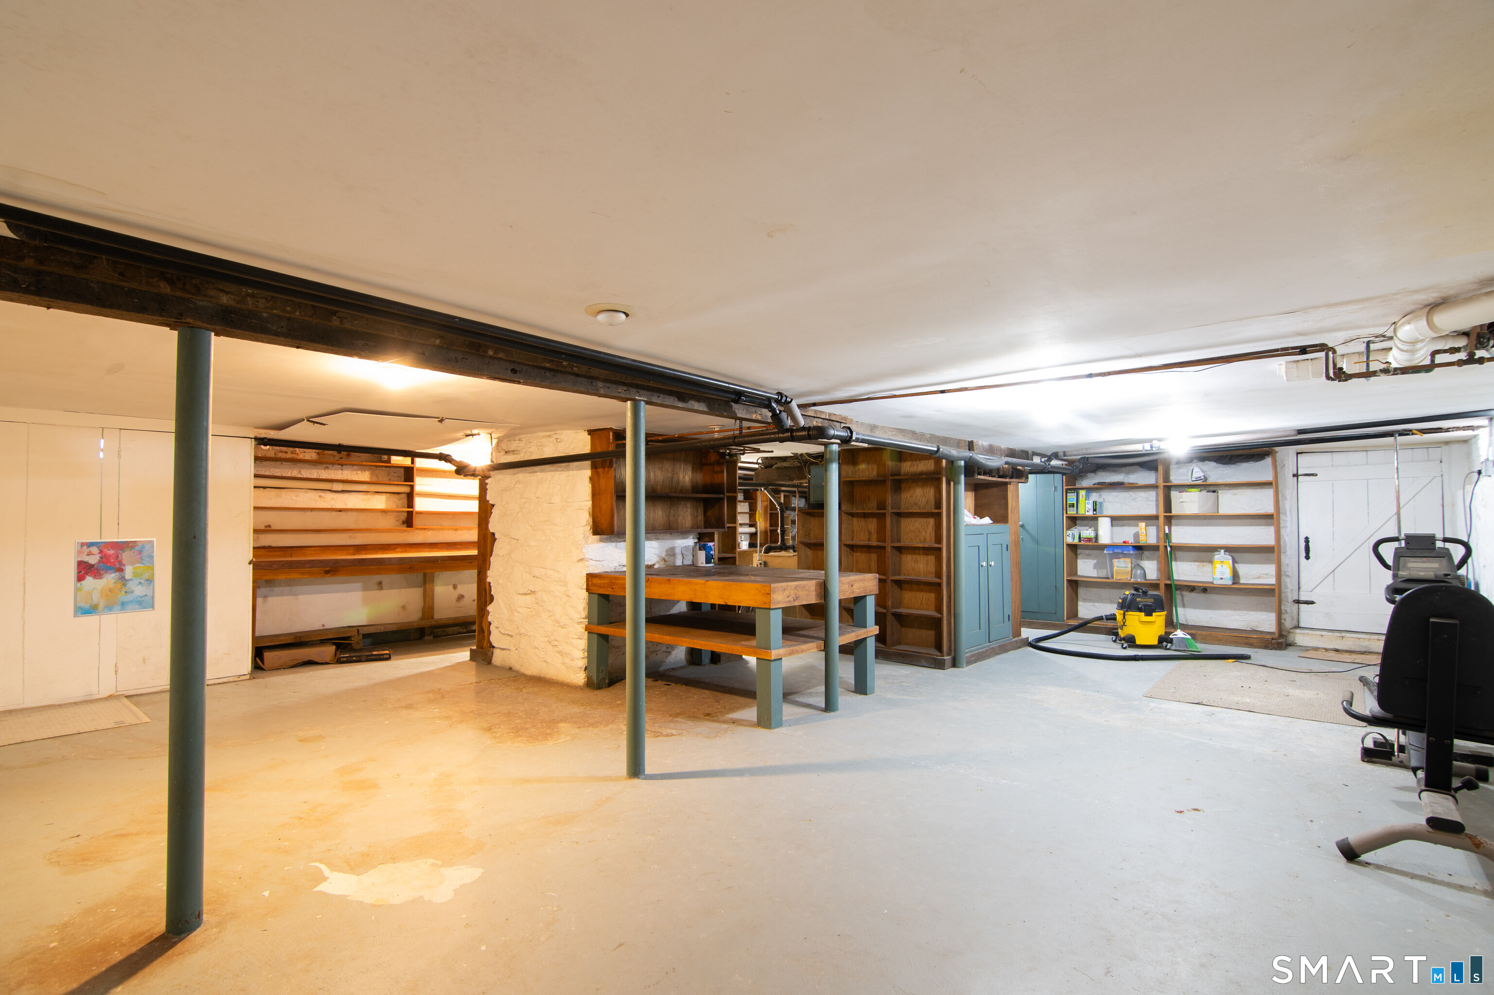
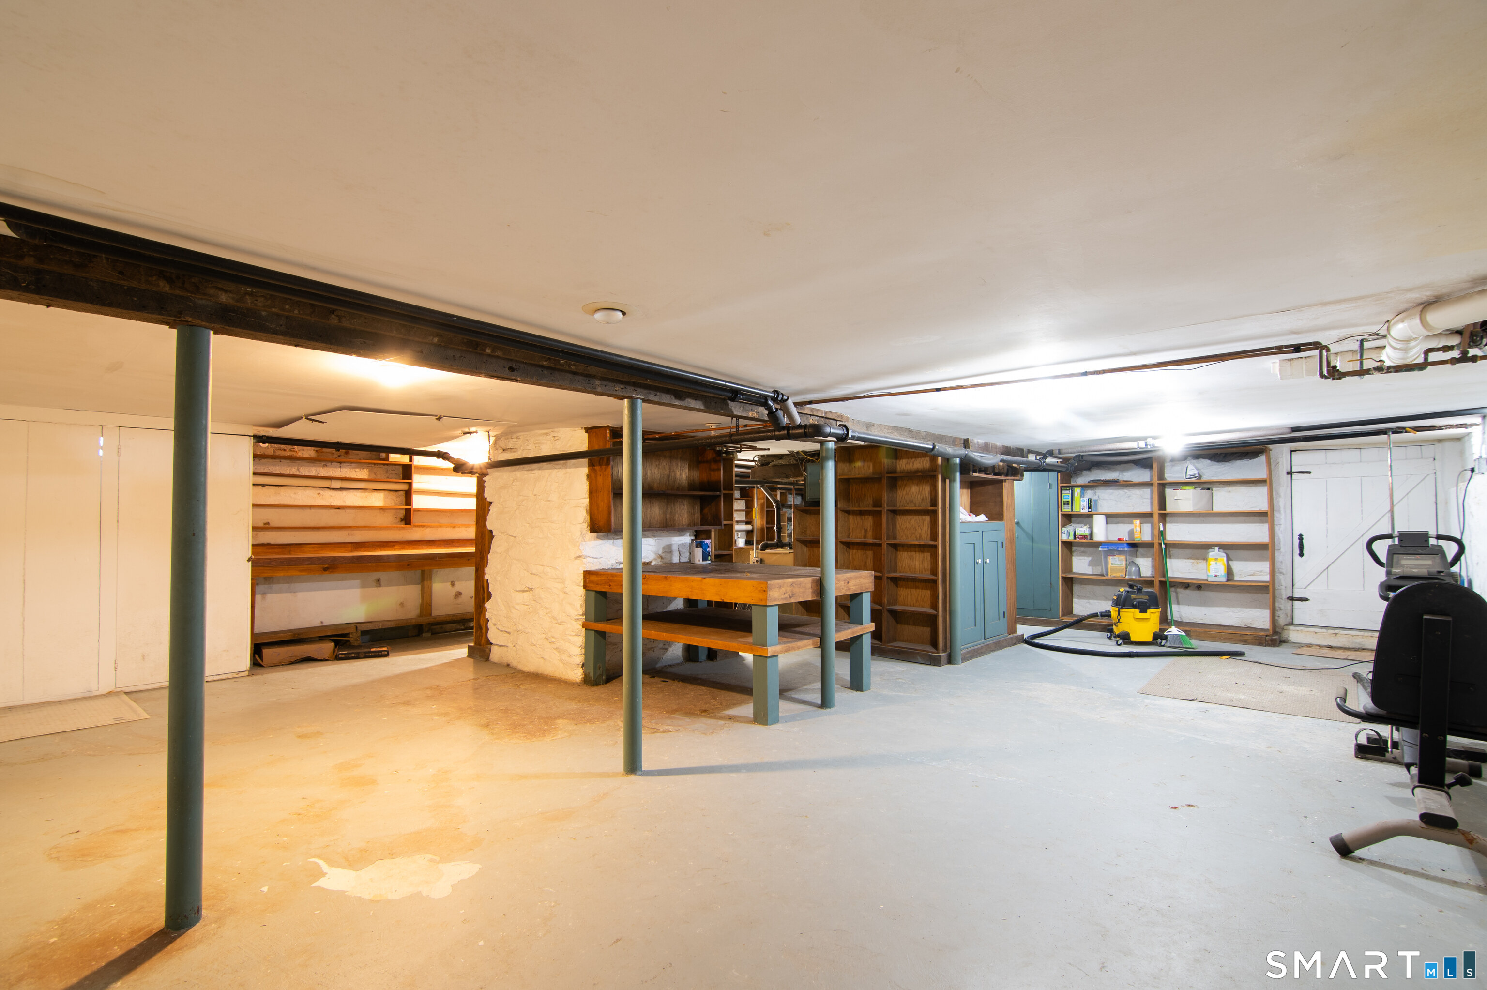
- wall art [73,537,157,617]
